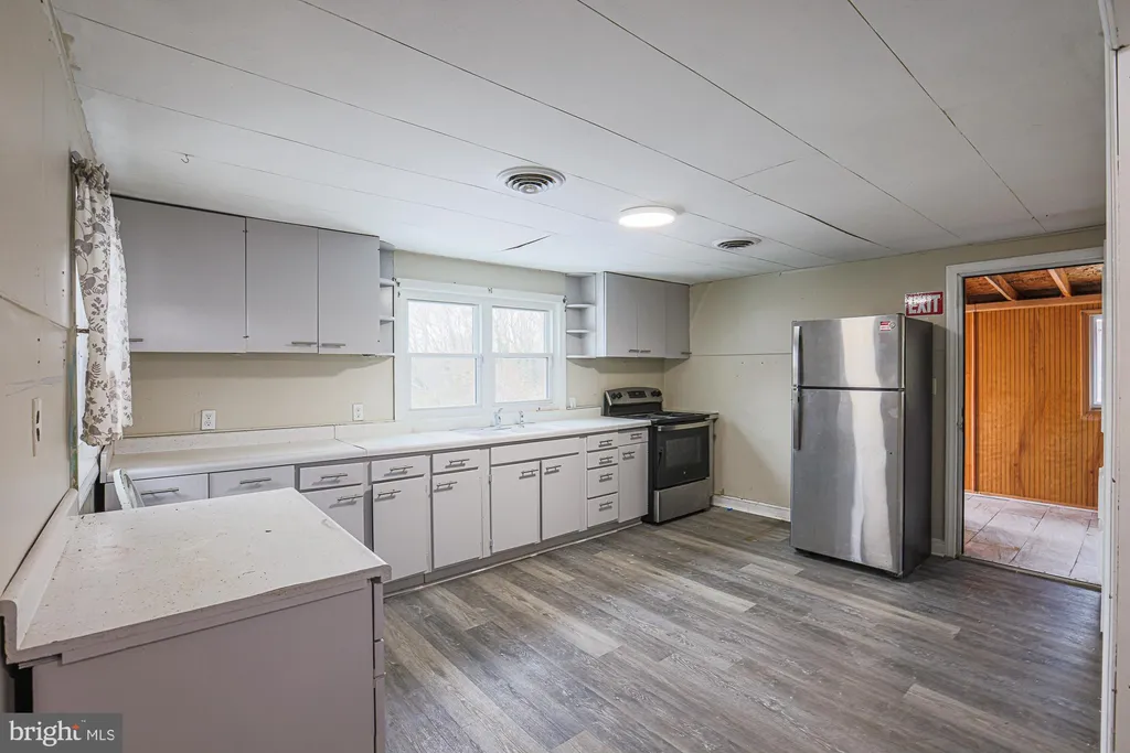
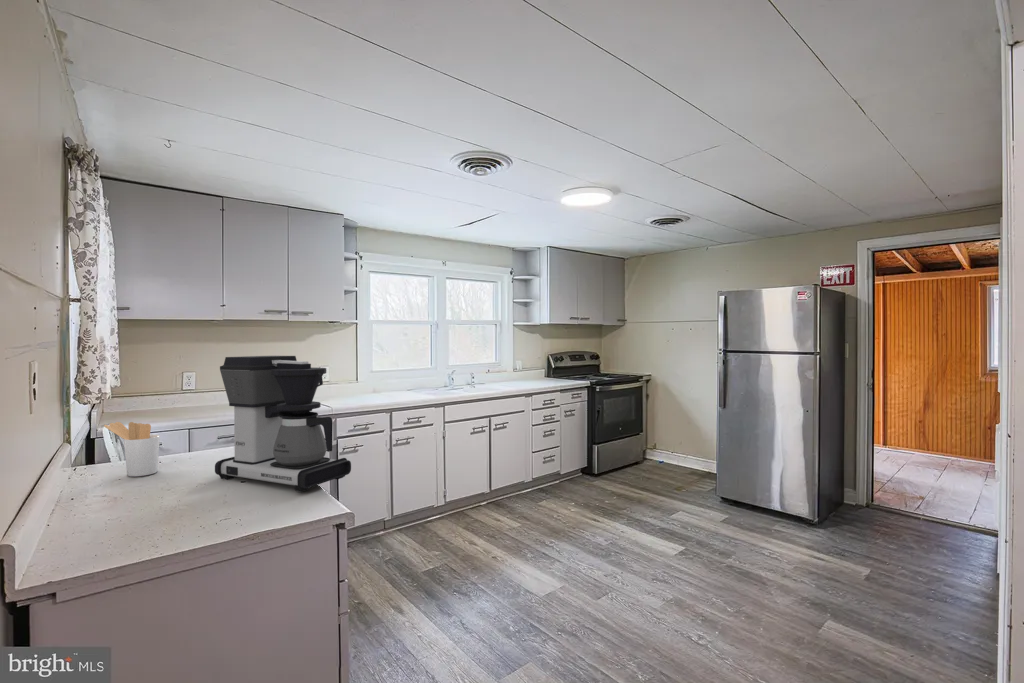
+ coffee maker [214,355,352,493]
+ utensil holder [103,421,161,477]
